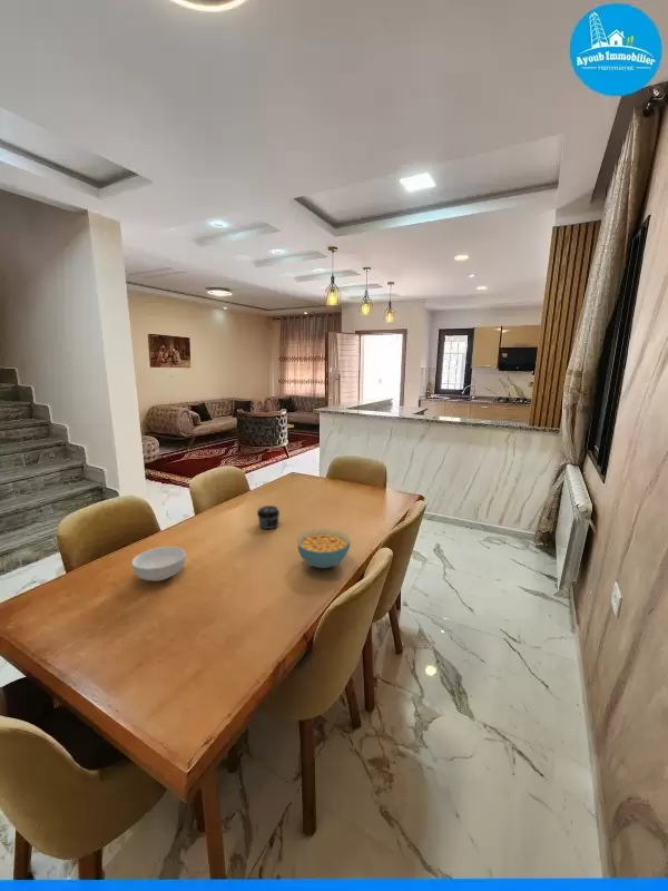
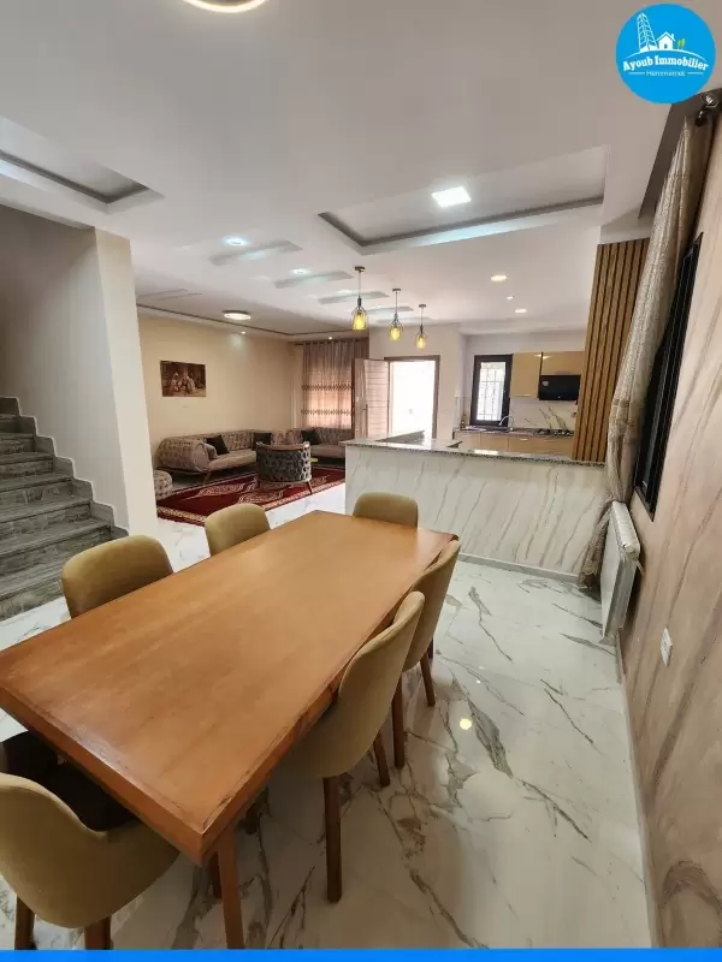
- cereal bowl [296,528,352,569]
- jar [256,505,281,530]
- cereal bowl [131,546,187,582]
